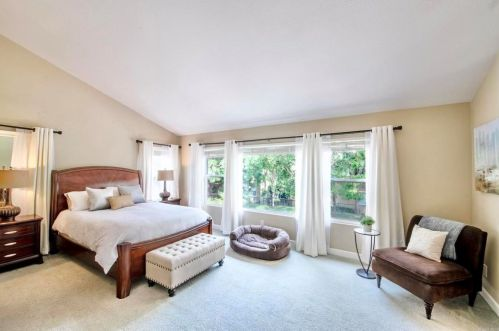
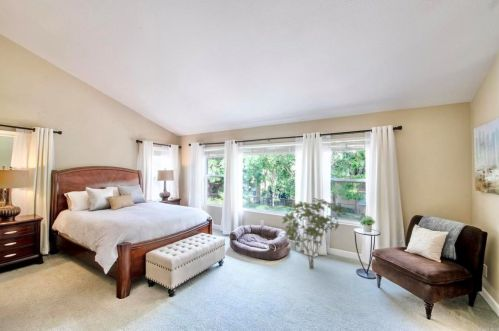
+ shrub [281,197,348,269]
